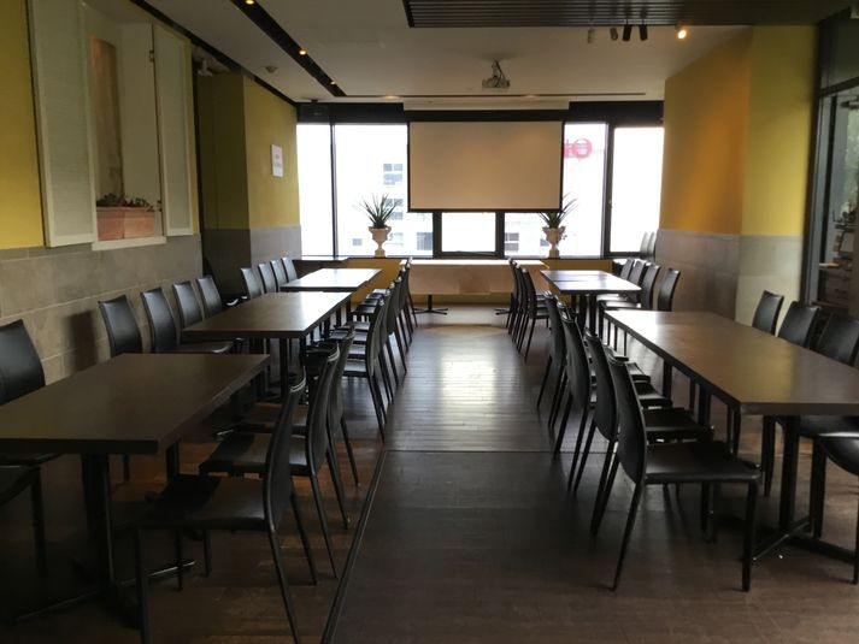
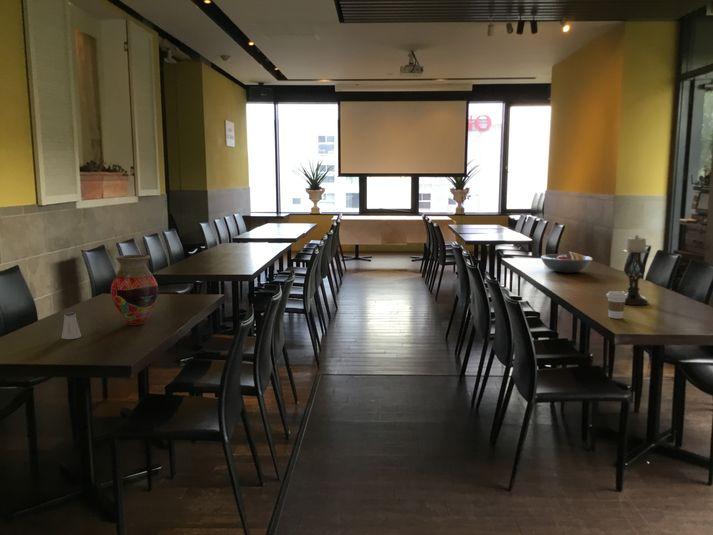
+ coffee cup [606,290,627,320]
+ fruit bowl [540,251,593,274]
+ candle holder [622,234,650,306]
+ vase [110,254,159,326]
+ saltshaker [61,311,82,340]
